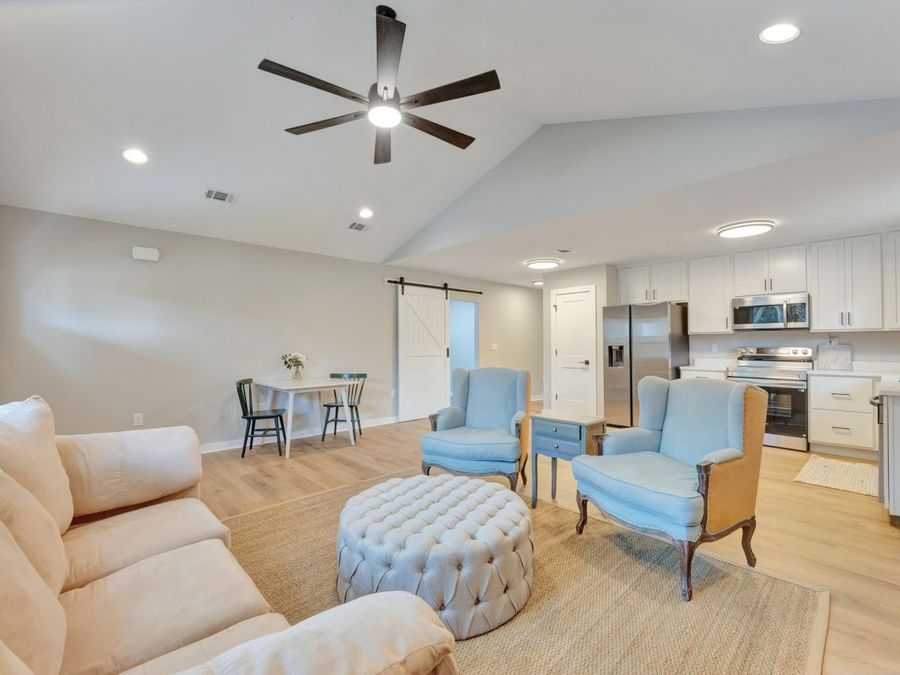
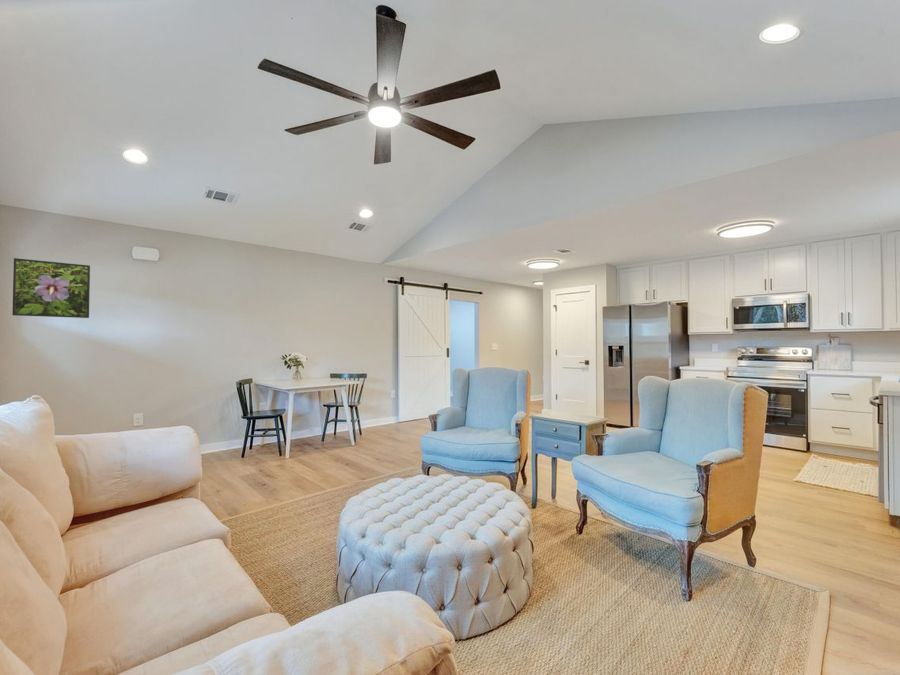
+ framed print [11,257,91,319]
